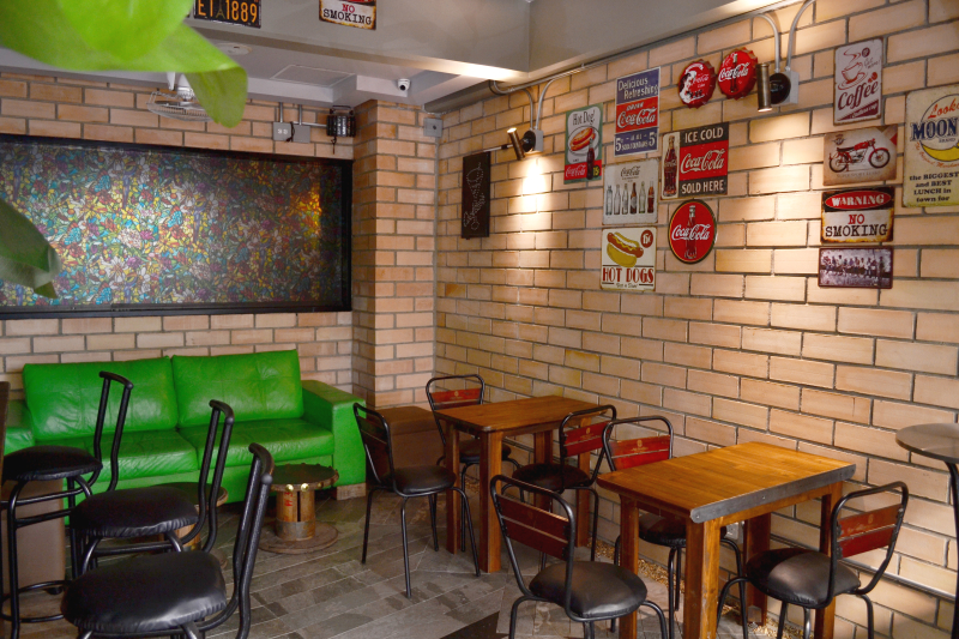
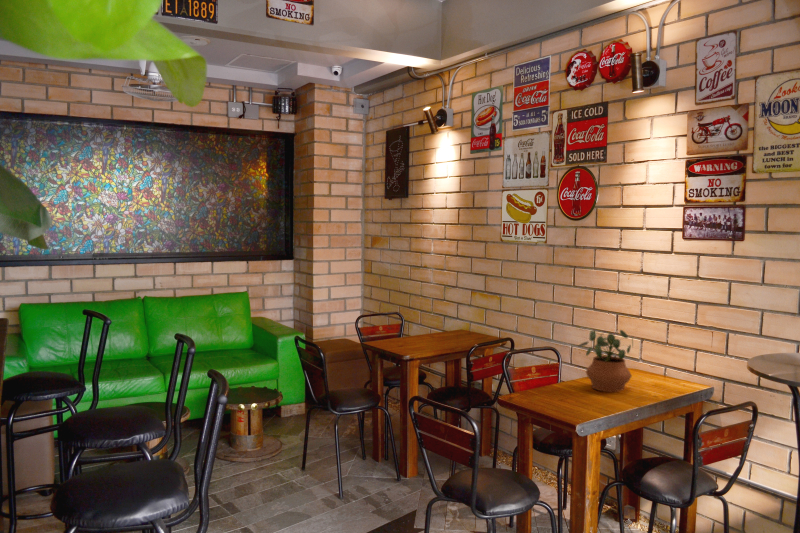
+ potted plant [578,329,634,393]
